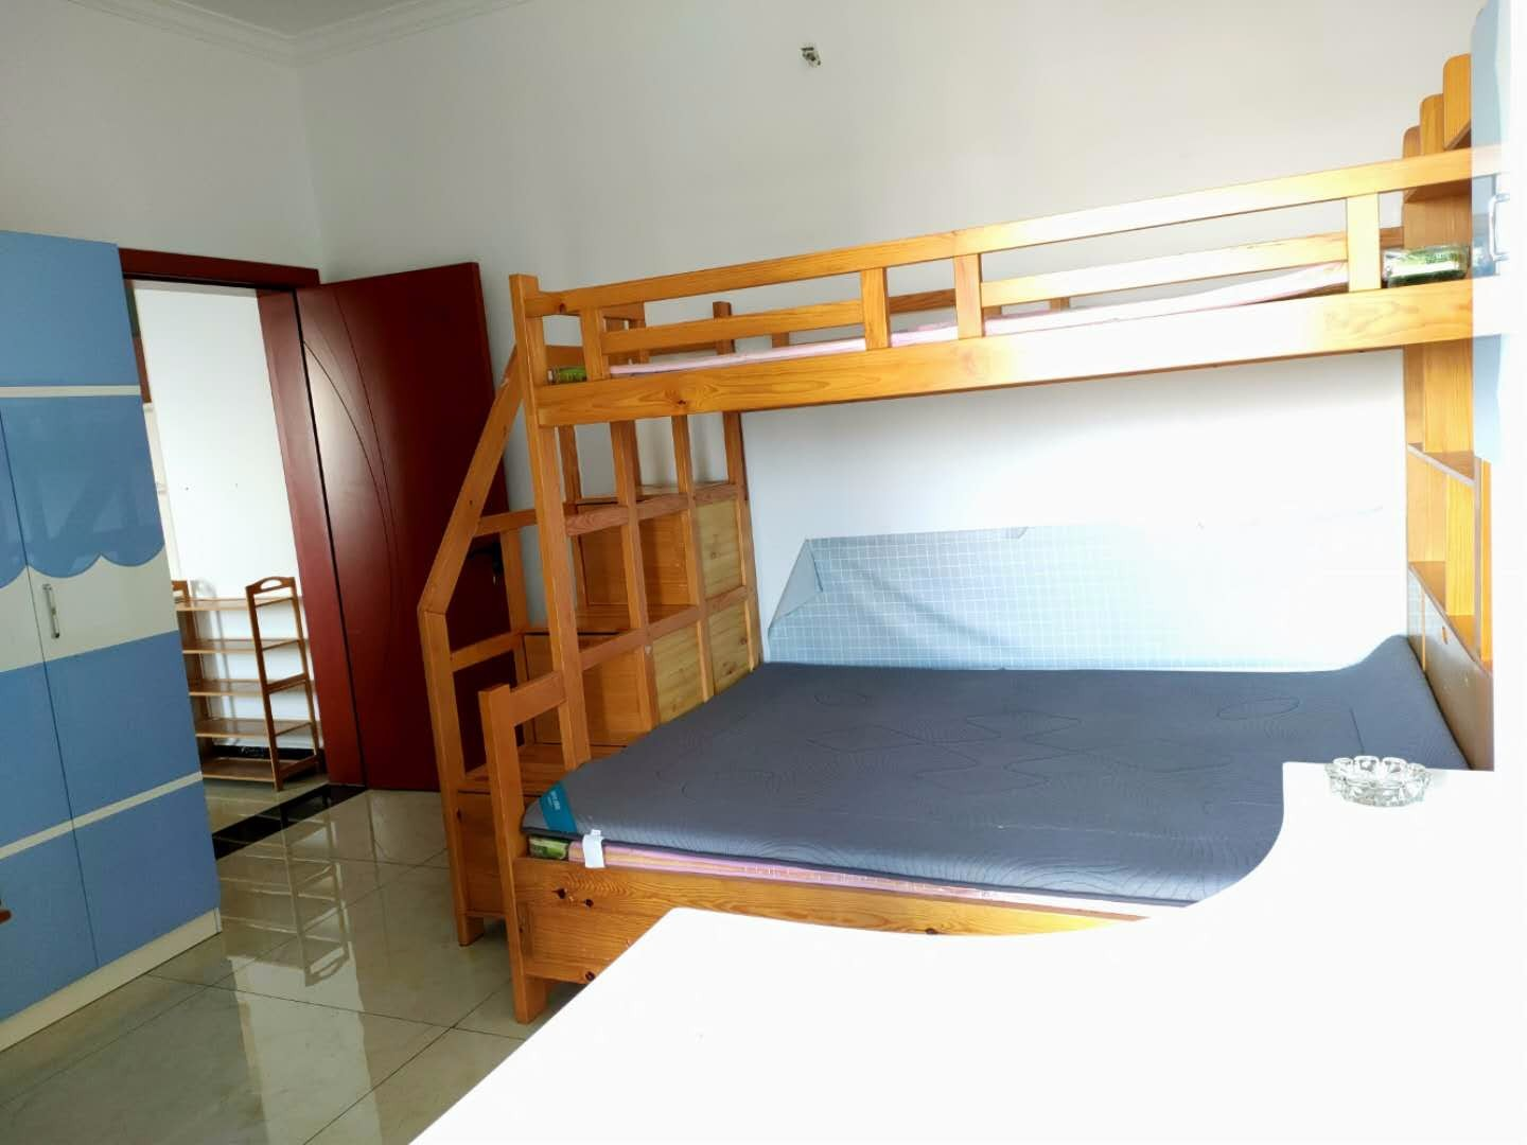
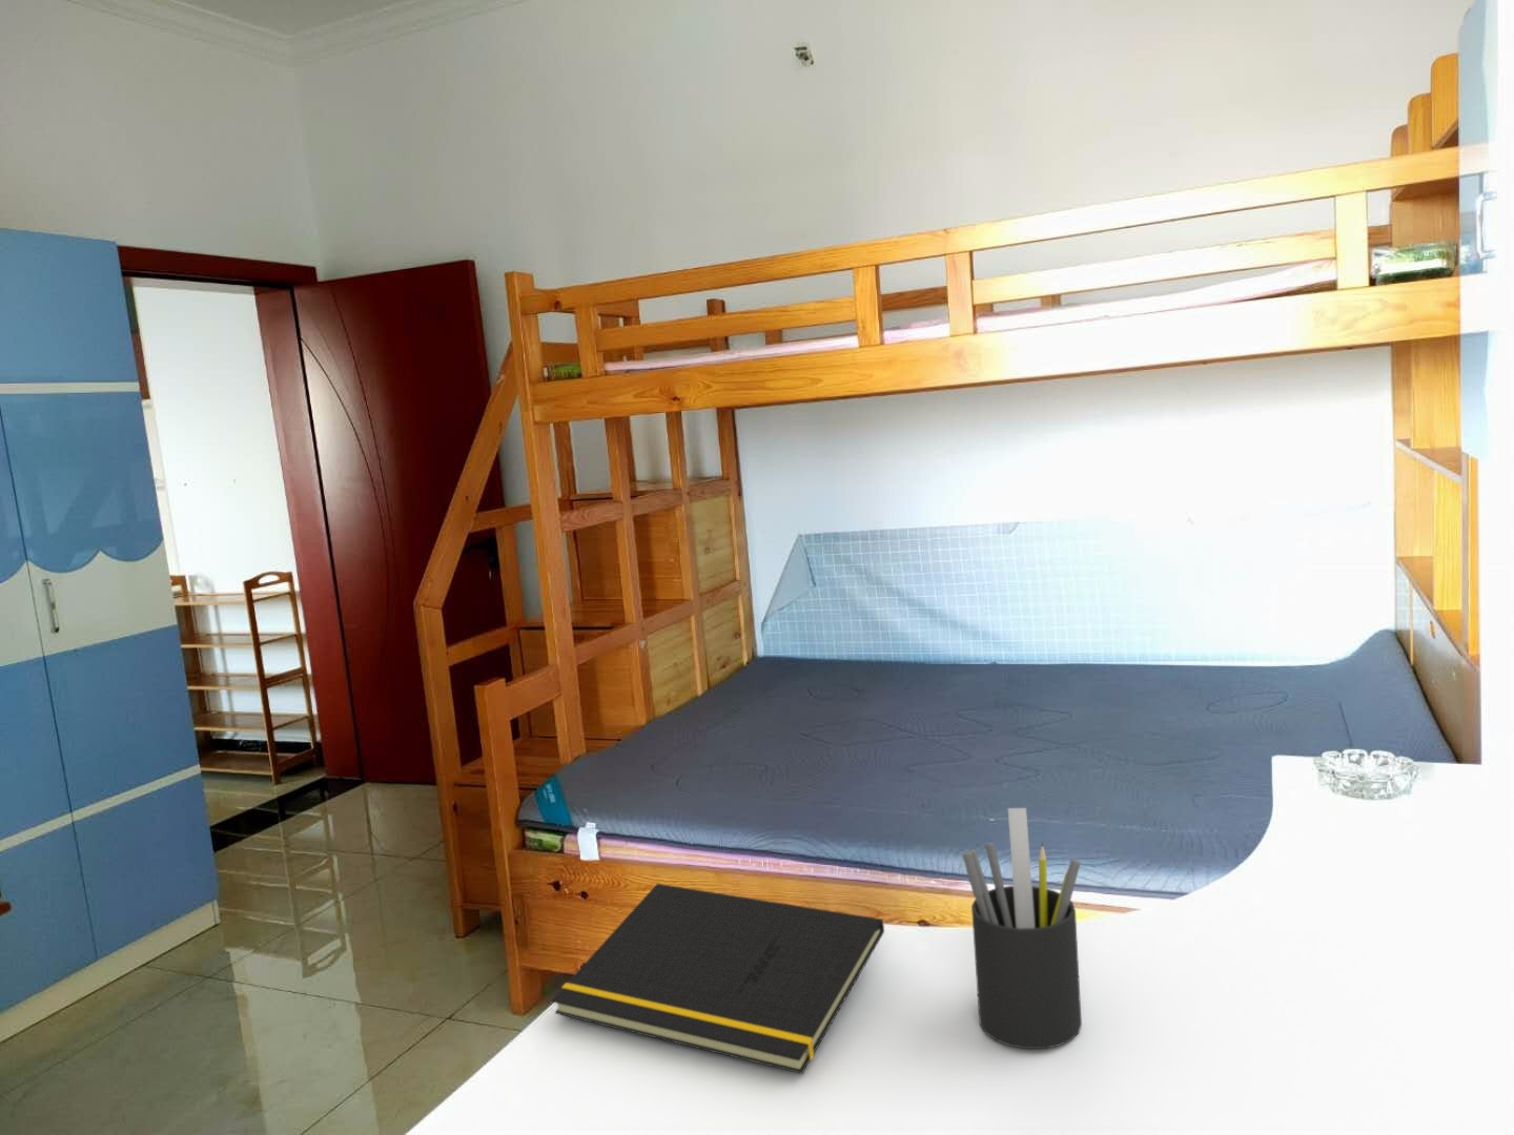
+ notepad [551,882,886,1075]
+ pen holder [962,807,1082,1050]
